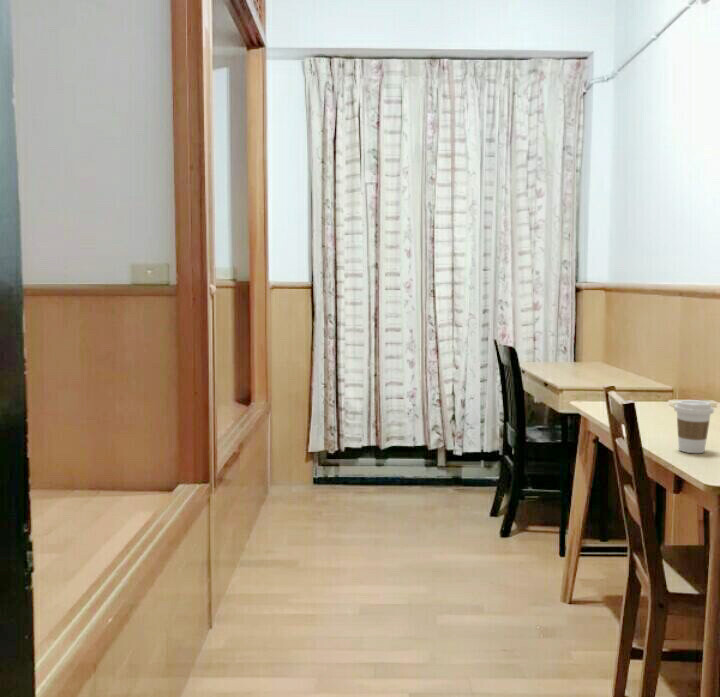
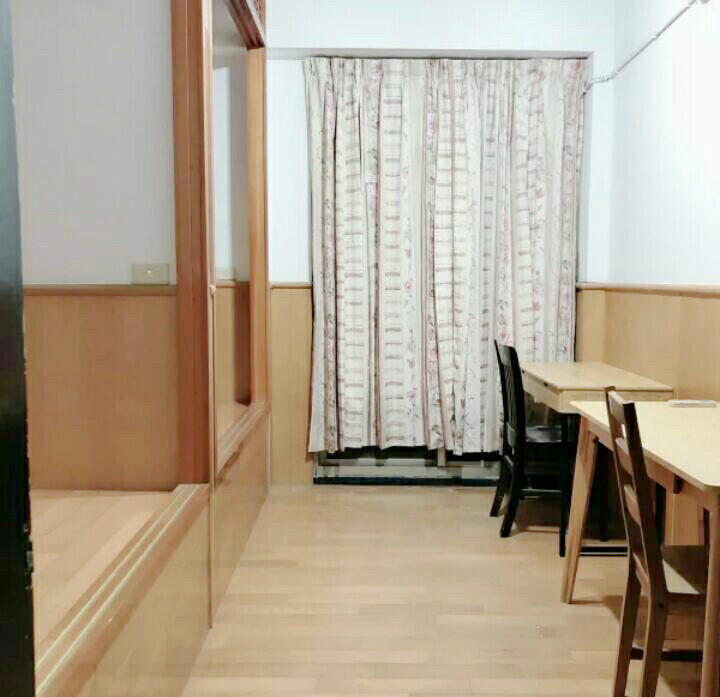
- coffee cup [673,400,715,454]
